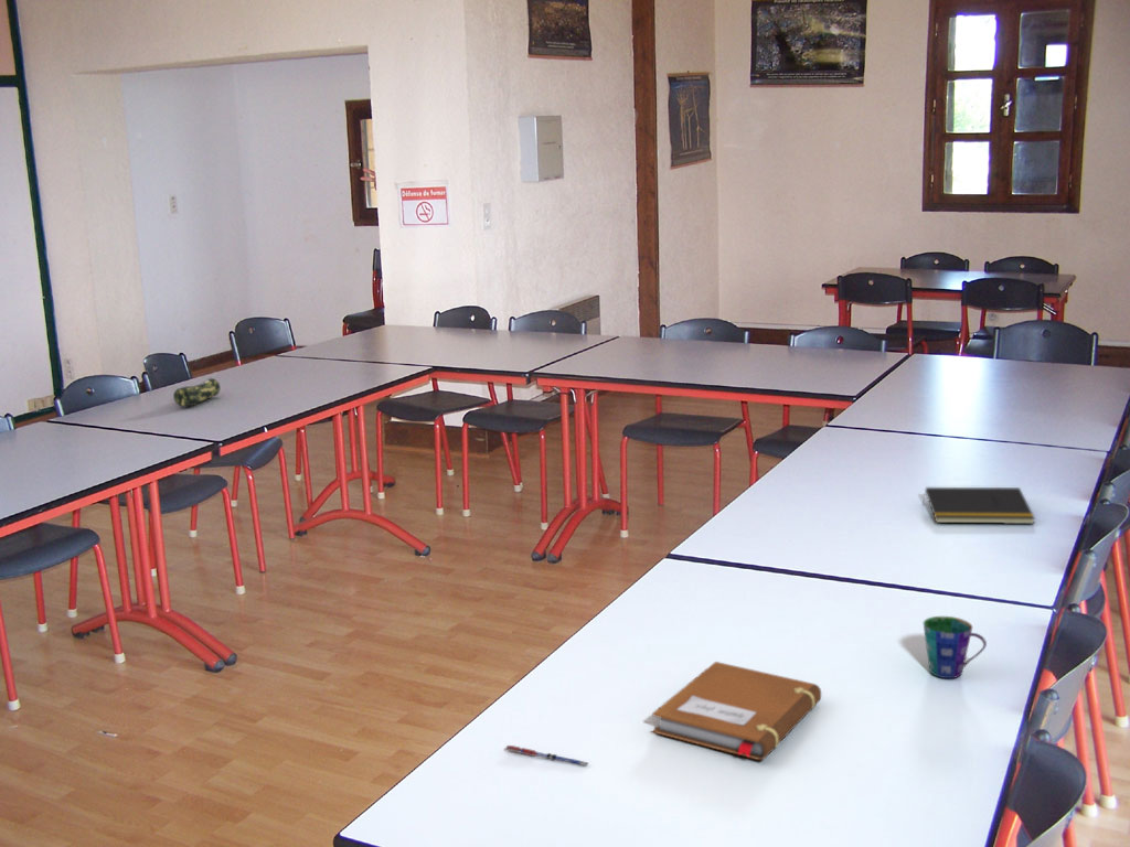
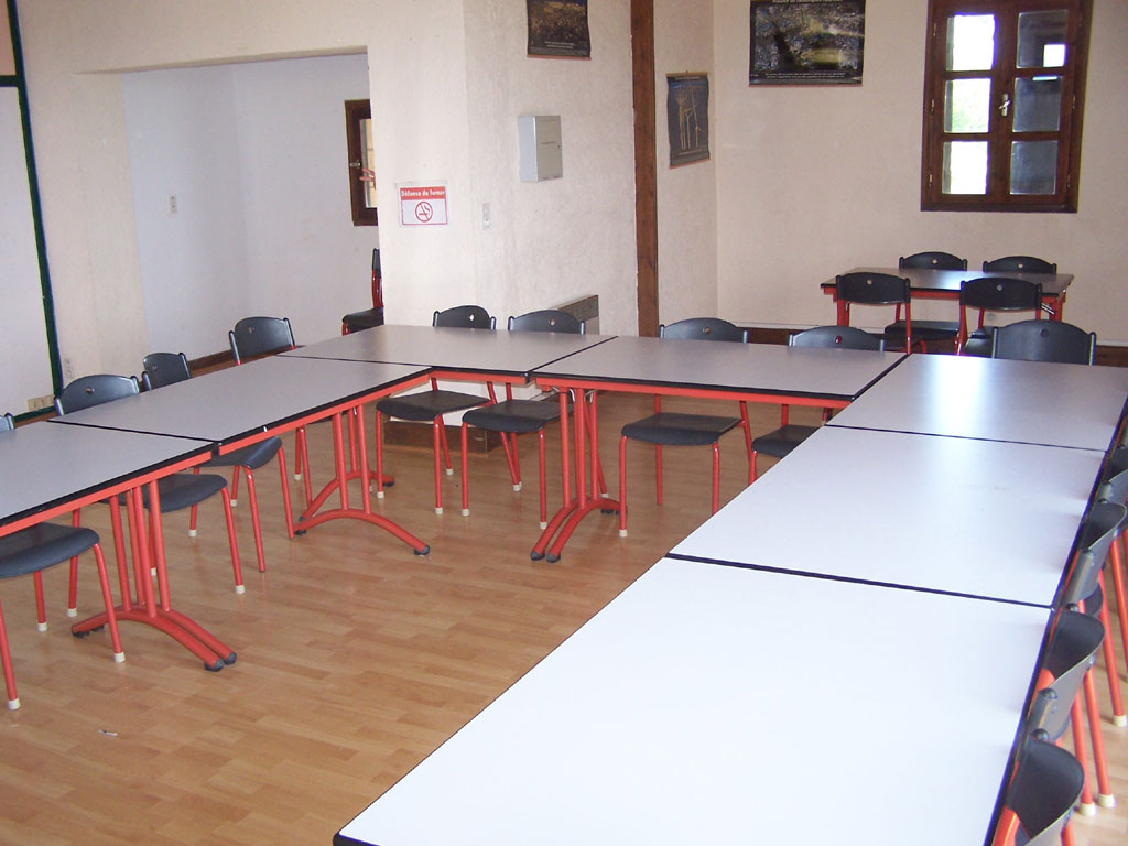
- pen [504,744,589,768]
- notebook [651,661,822,761]
- notepad [921,486,1036,525]
- cup [923,615,988,679]
- pencil case [172,377,221,408]
